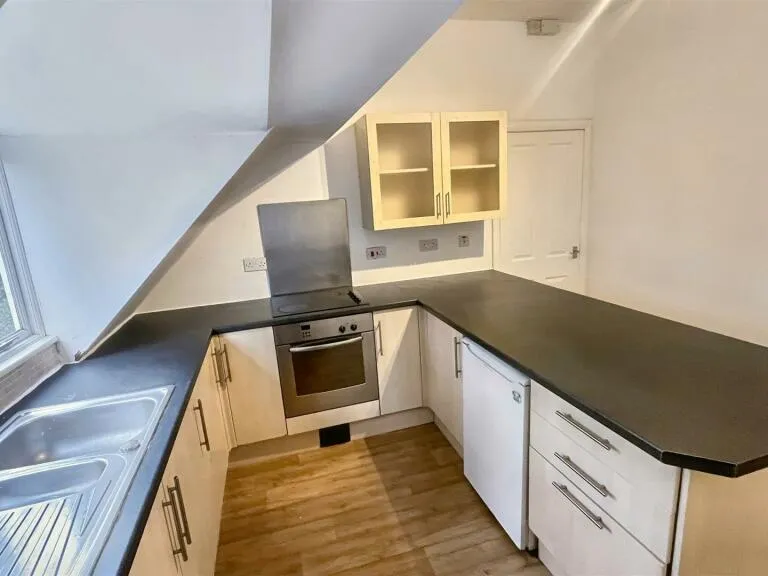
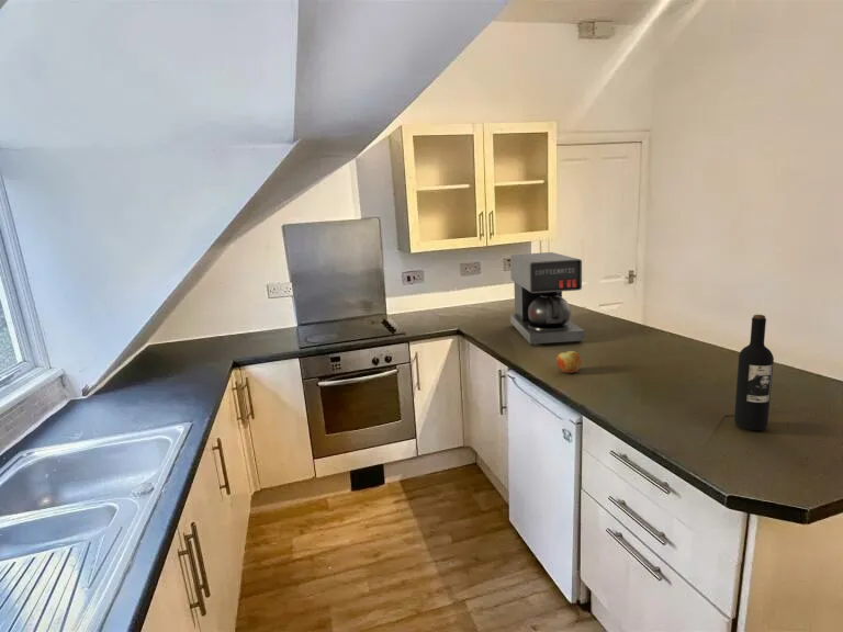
+ wine bottle [733,314,775,431]
+ apple [555,350,582,374]
+ coffee maker [509,251,585,347]
